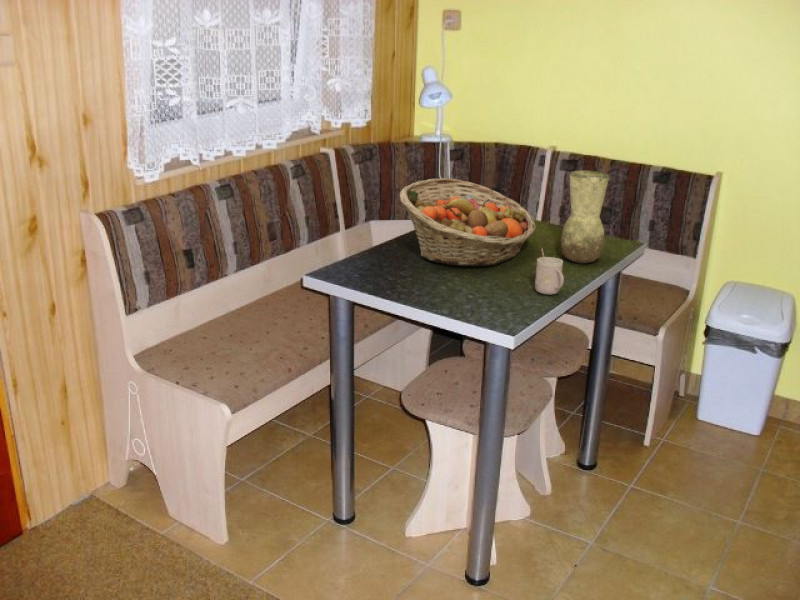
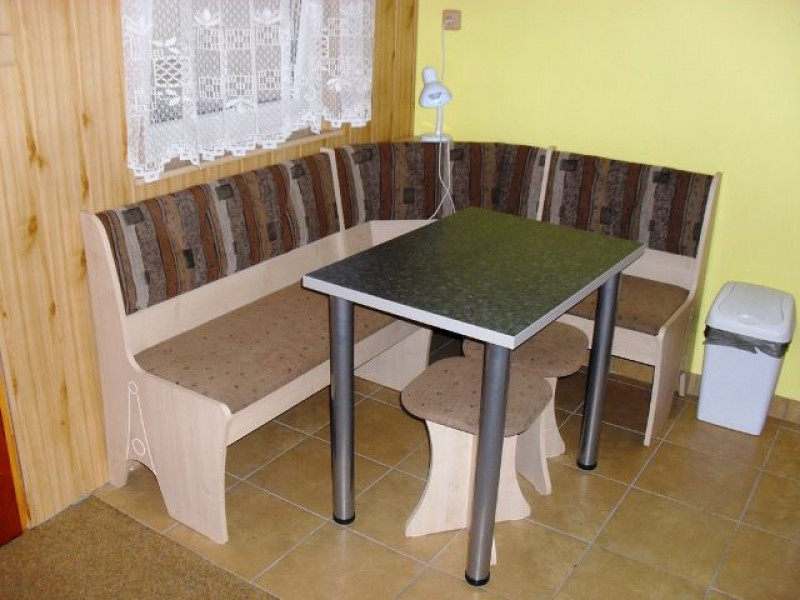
- mug [534,247,565,295]
- fruit basket [399,177,537,267]
- vase [560,169,610,264]
